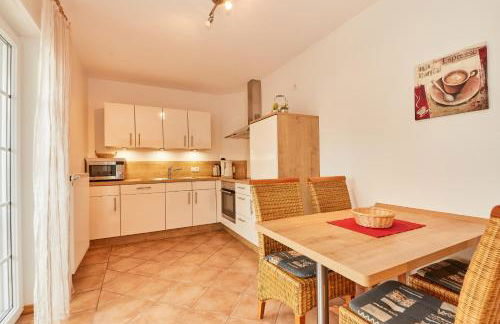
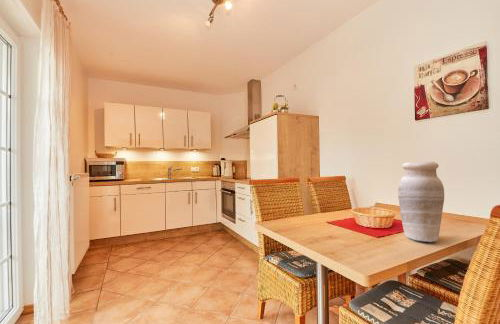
+ vase [397,161,445,243]
